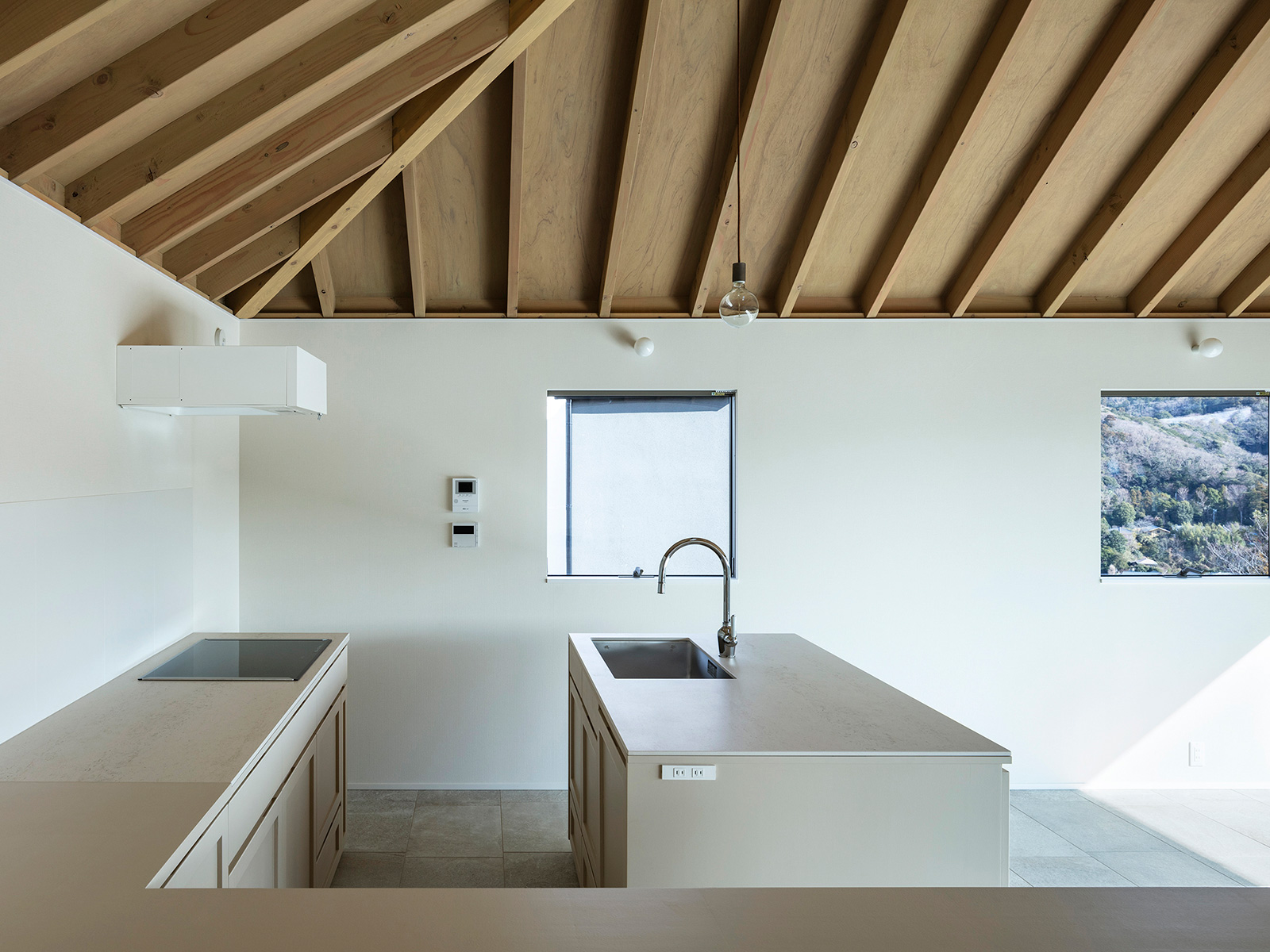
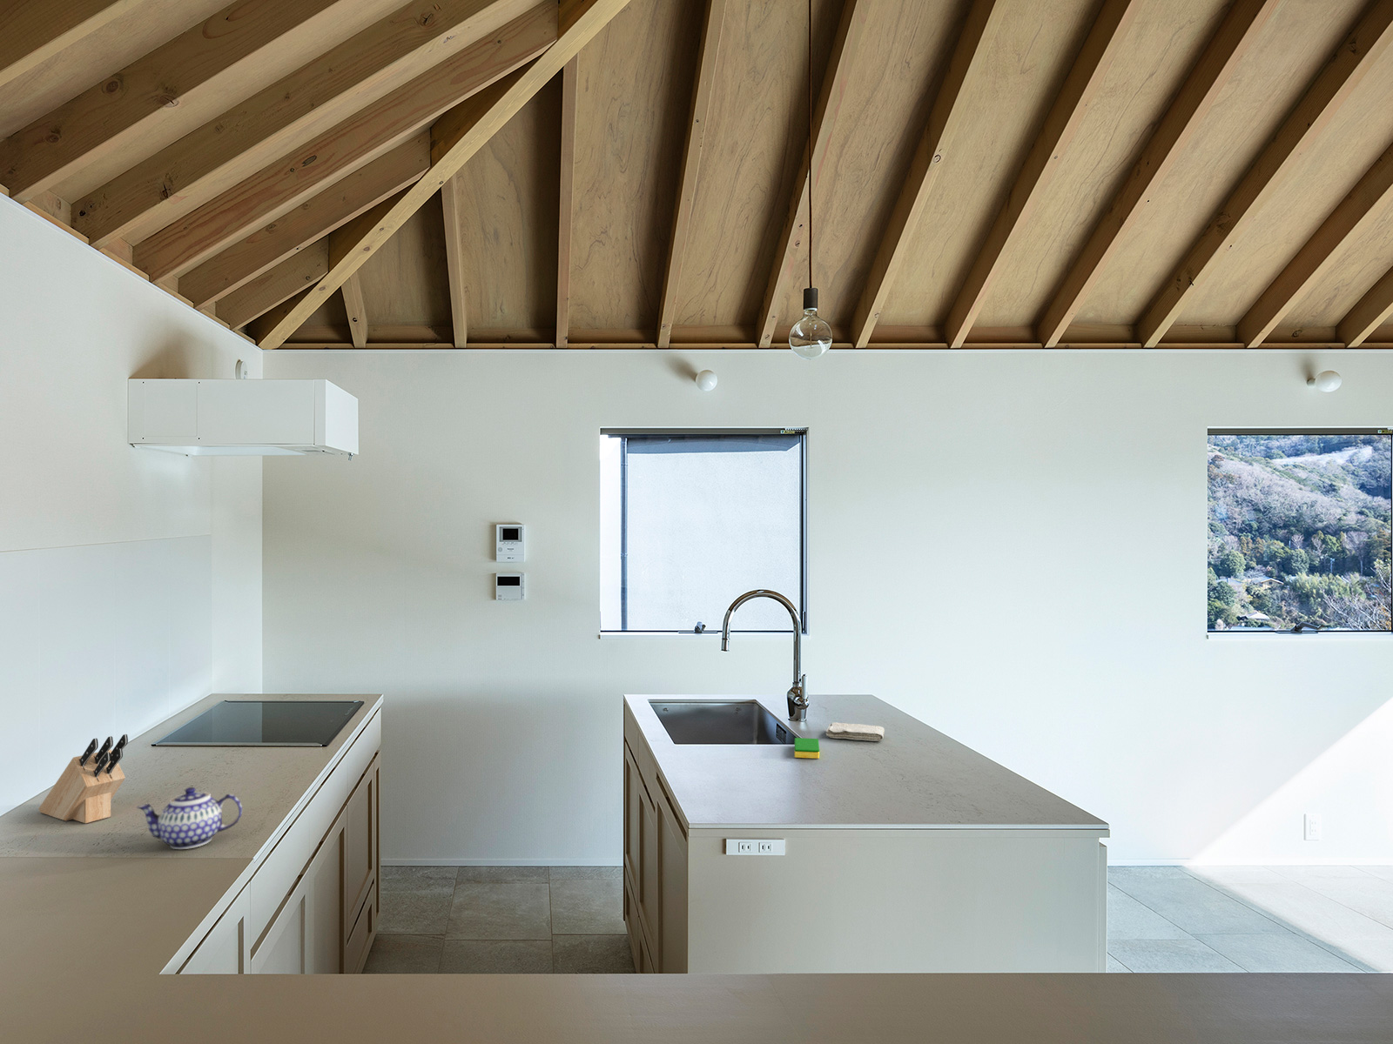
+ teapot [137,786,242,850]
+ knife block [37,734,128,824]
+ dish sponge [794,737,820,760]
+ washcloth [825,722,885,742]
